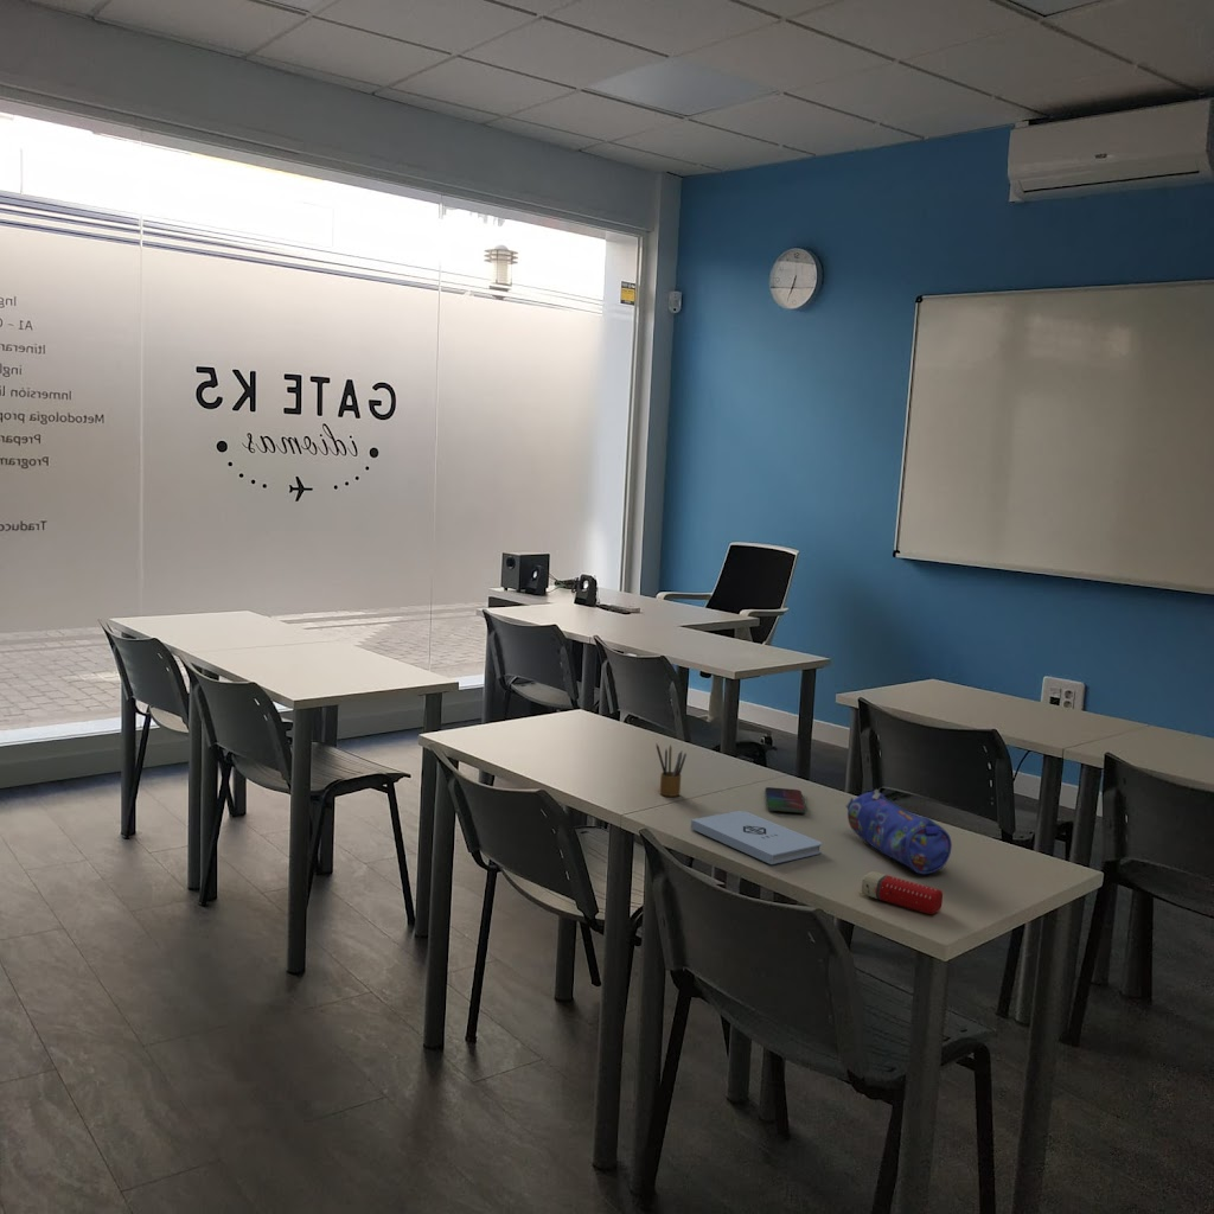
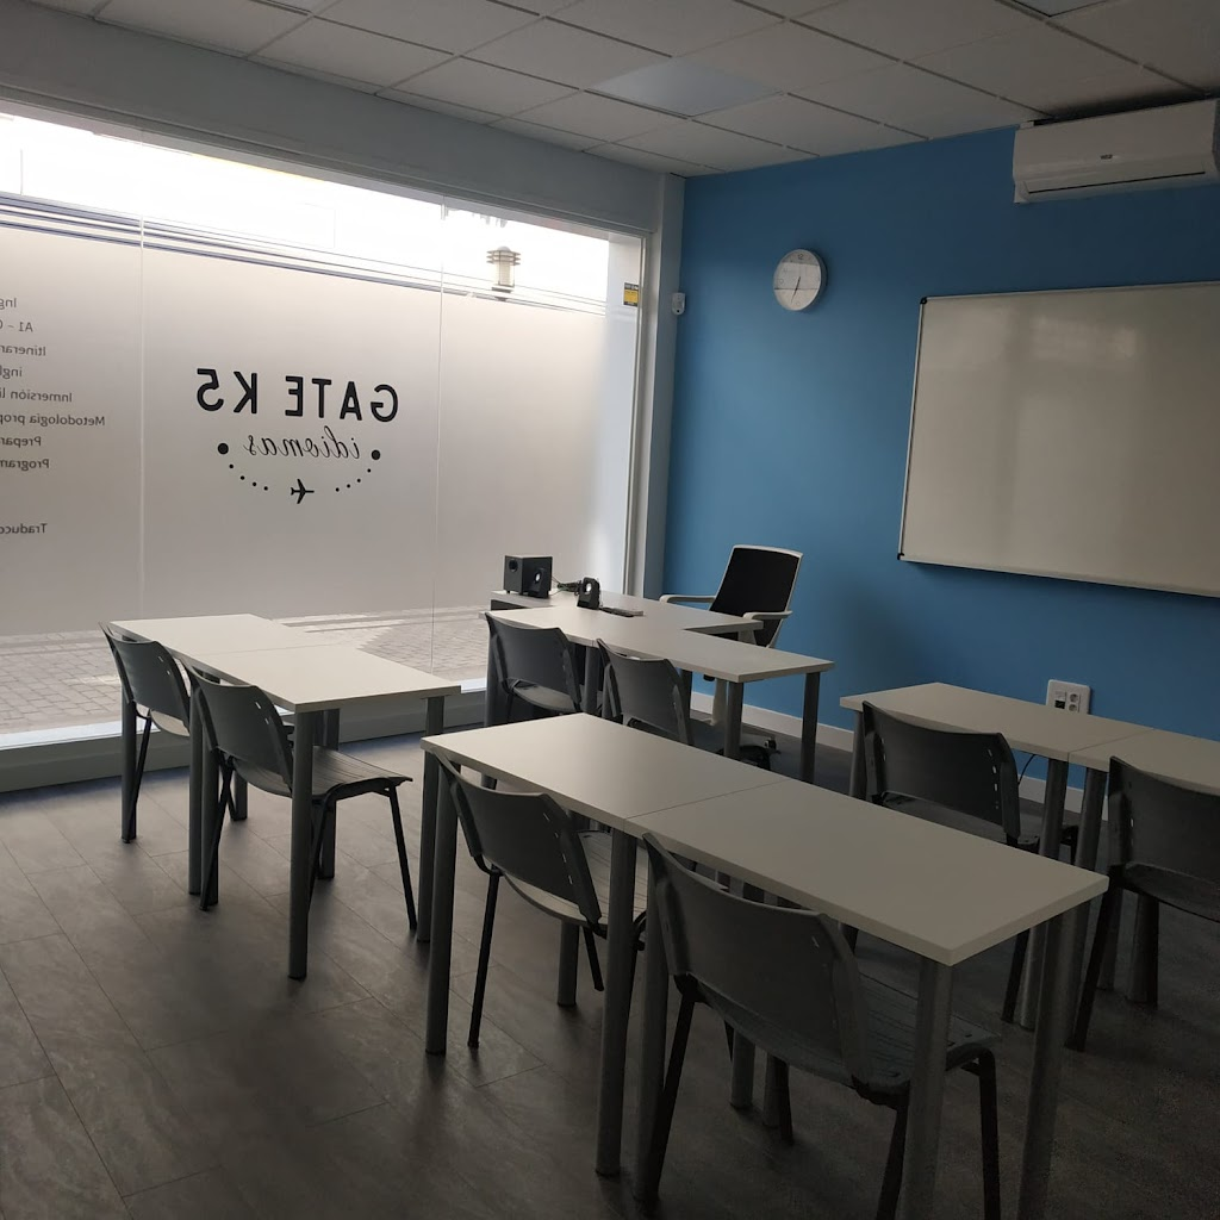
- smartphone [763,786,806,814]
- notepad [690,810,823,865]
- pencil box [656,743,688,798]
- pencil case [844,788,953,875]
- eraser [860,870,944,915]
